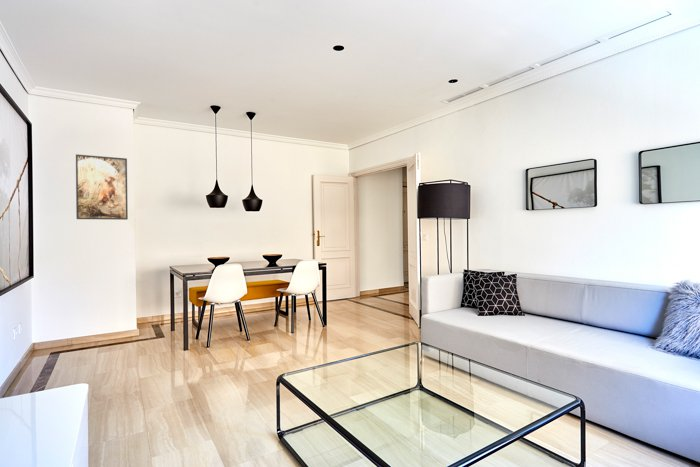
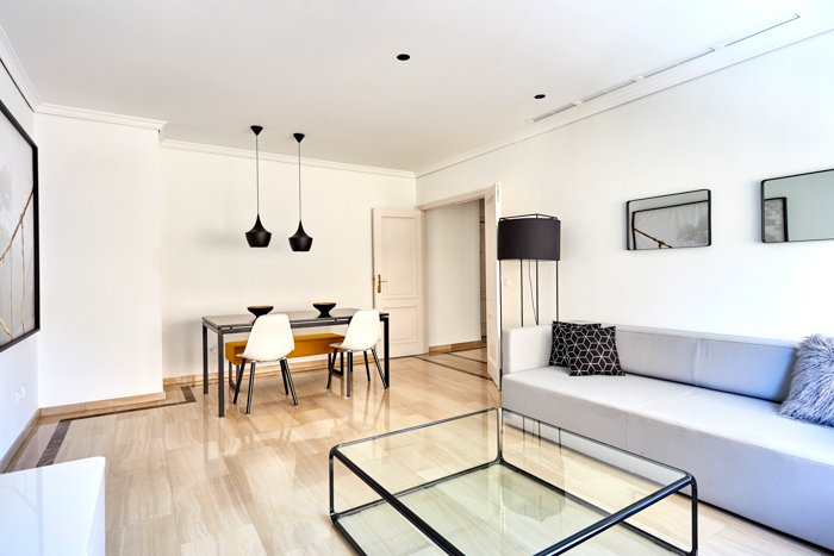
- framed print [75,153,129,221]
